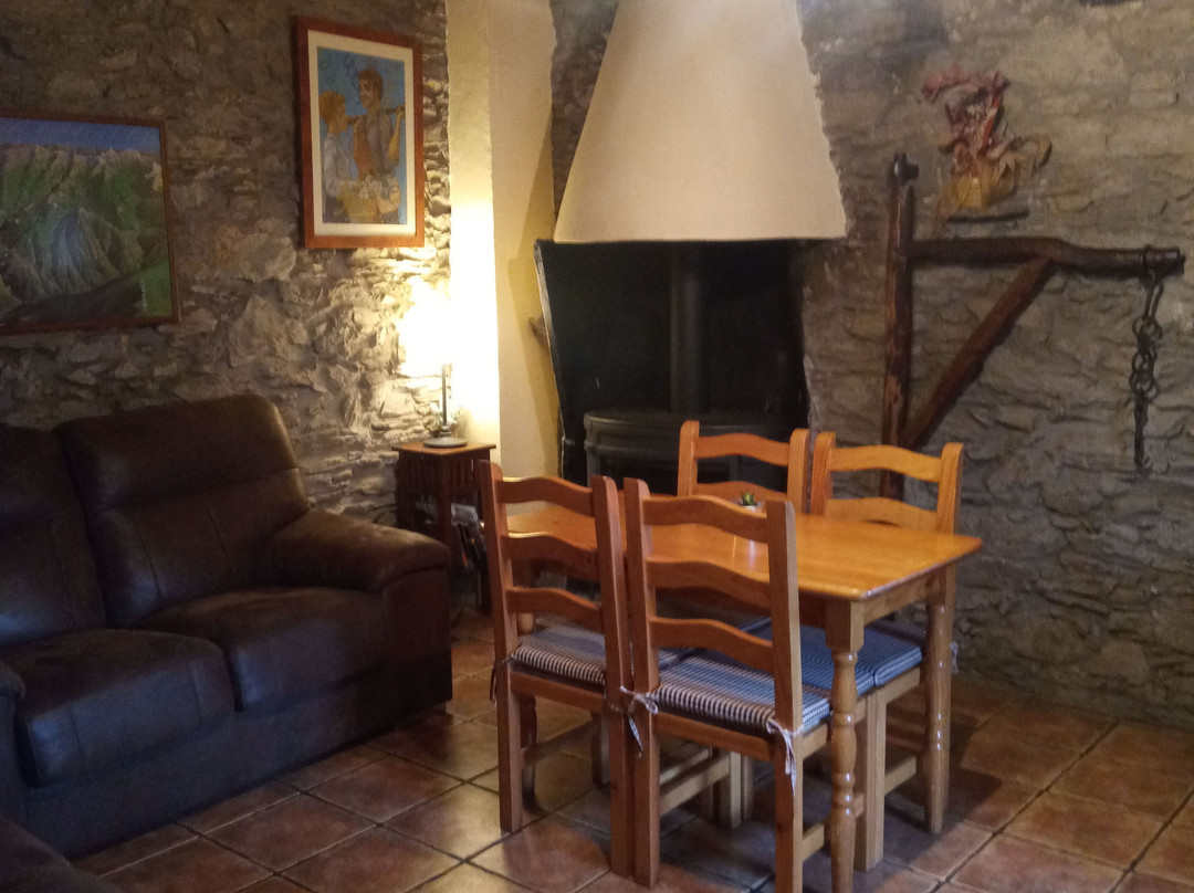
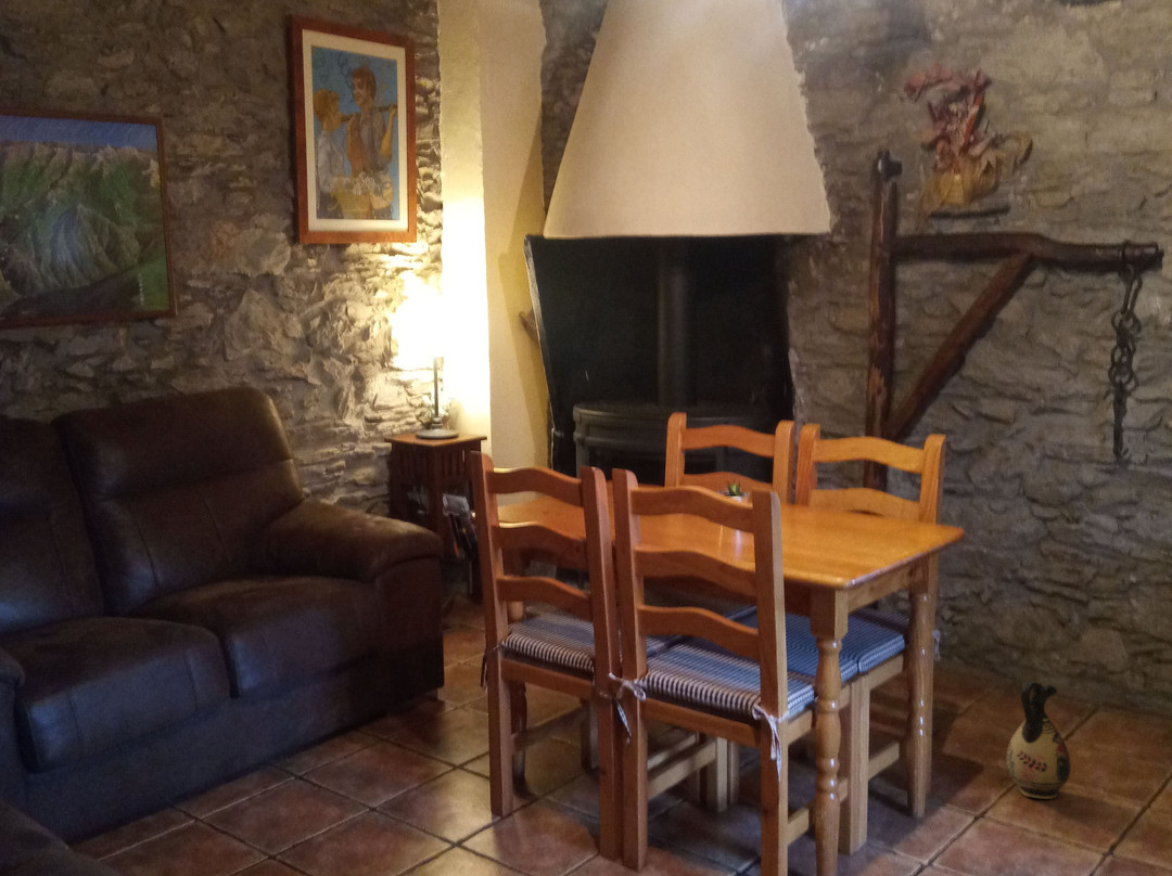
+ ceramic jug [1005,680,1072,800]
